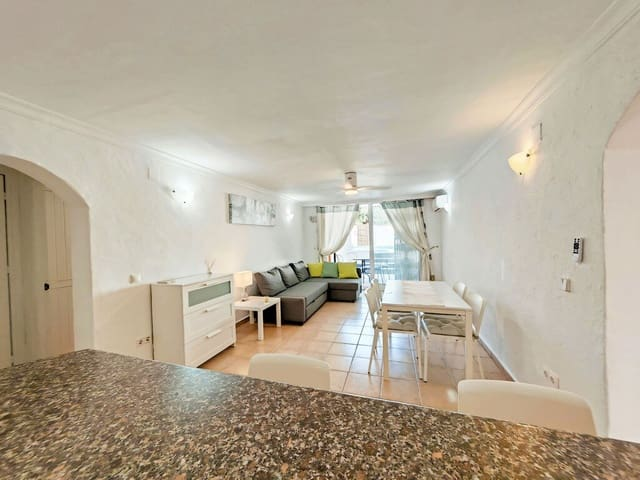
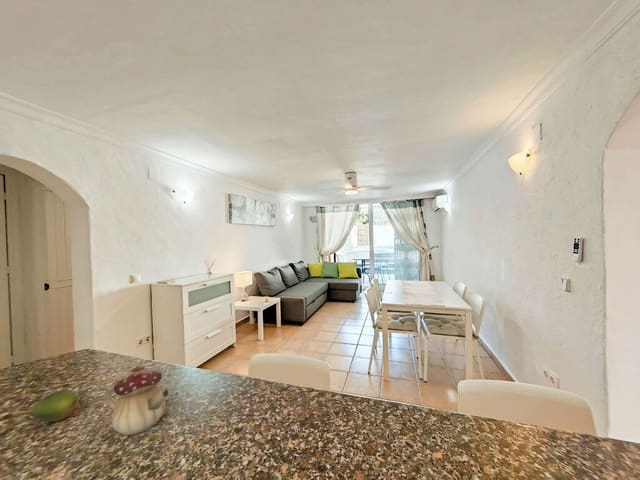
+ teapot [106,365,171,436]
+ fruit [32,390,81,422]
